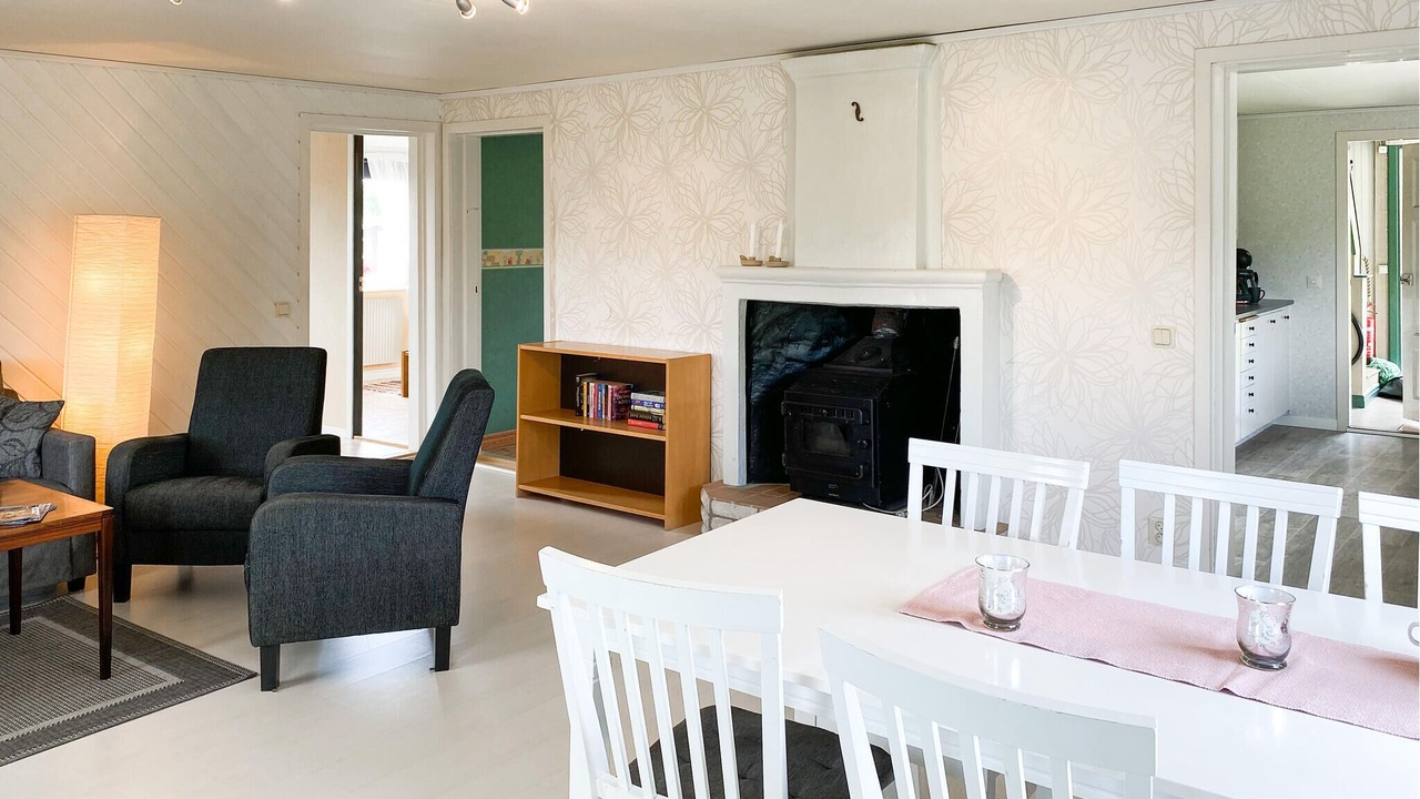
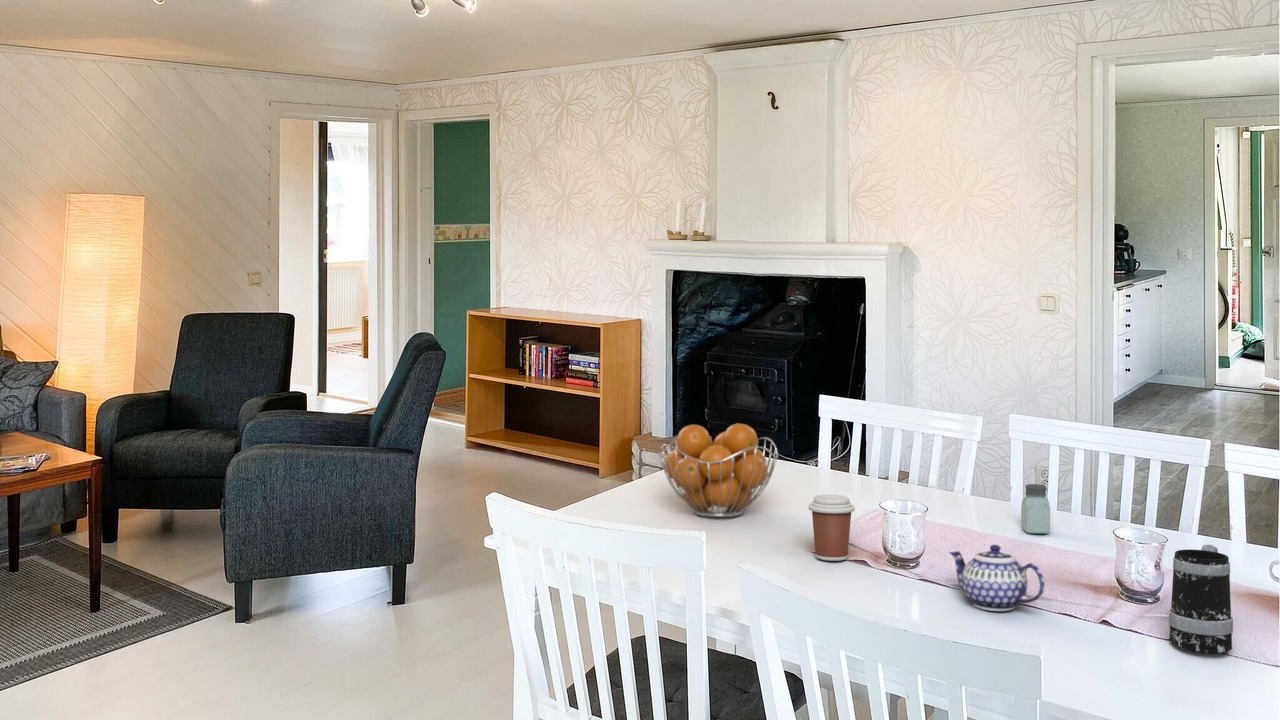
+ fruit basket [658,422,779,518]
+ saltshaker [1020,483,1051,535]
+ teapot [948,544,1046,612]
+ coffee cup [808,494,856,562]
+ mug [1168,544,1234,655]
